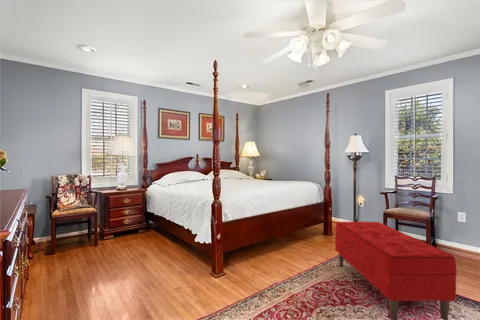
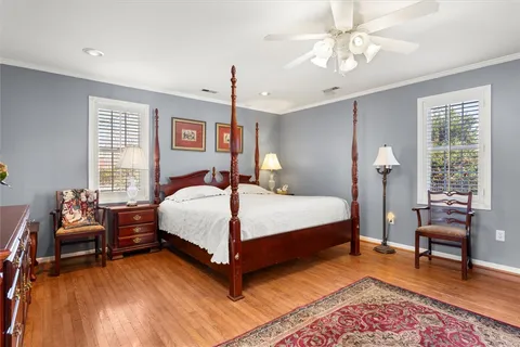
- bench [334,221,458,320]
